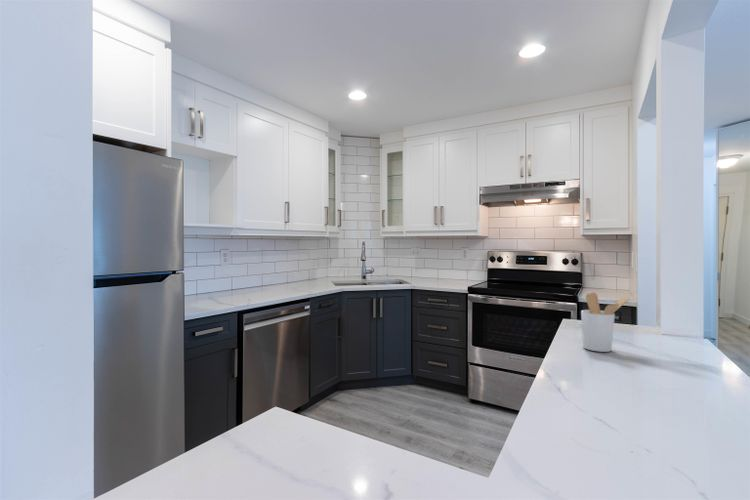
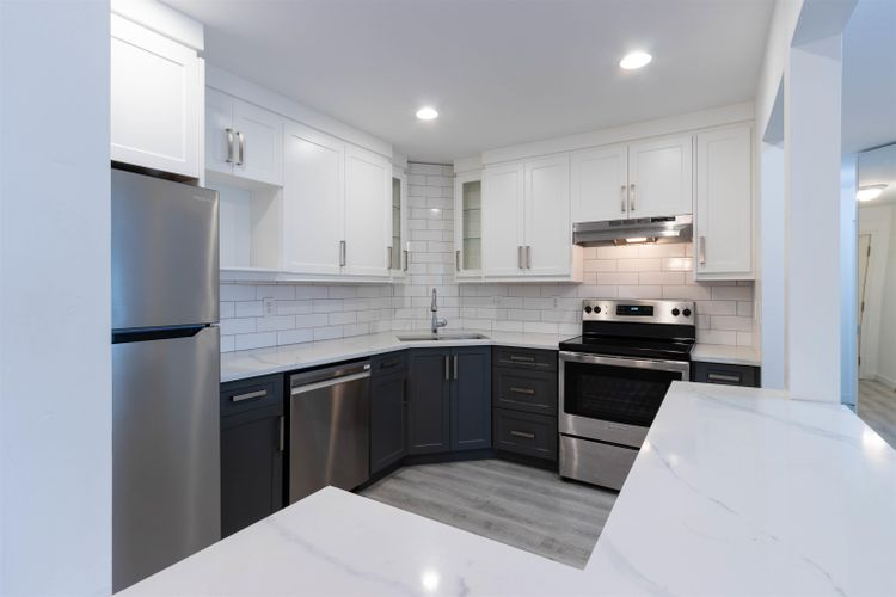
- utensil holder [580,292,630,353]
